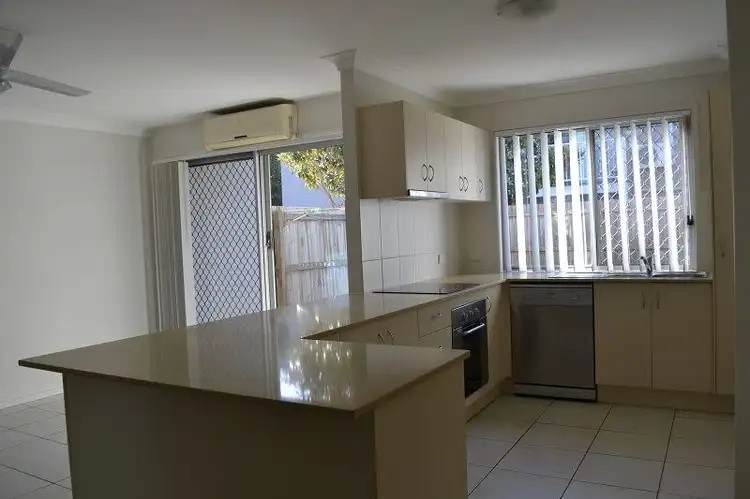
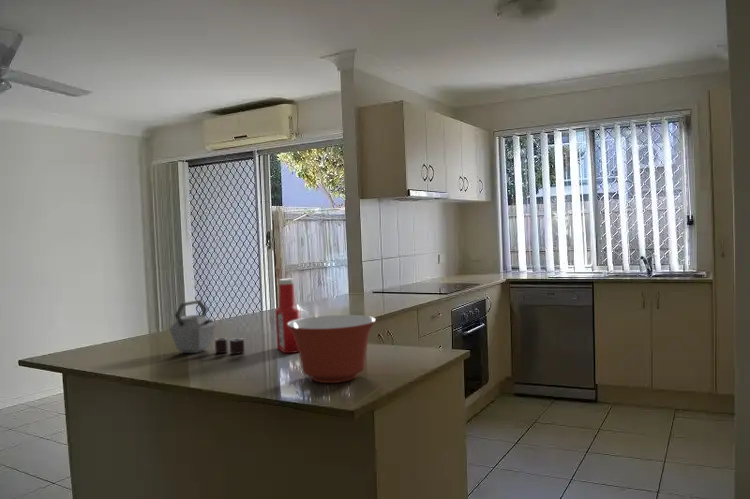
+ kettle [168,299,246,355]
+ mixing bowl [287,314,377,384]
+ soap bottle [274,278,302,354]
